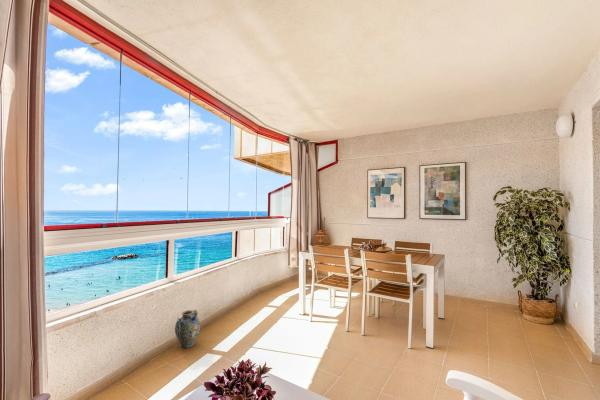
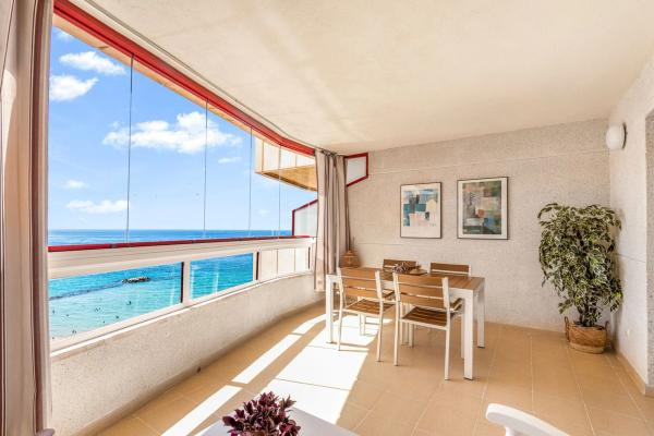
- ceramic jug [174,309,201,349]
